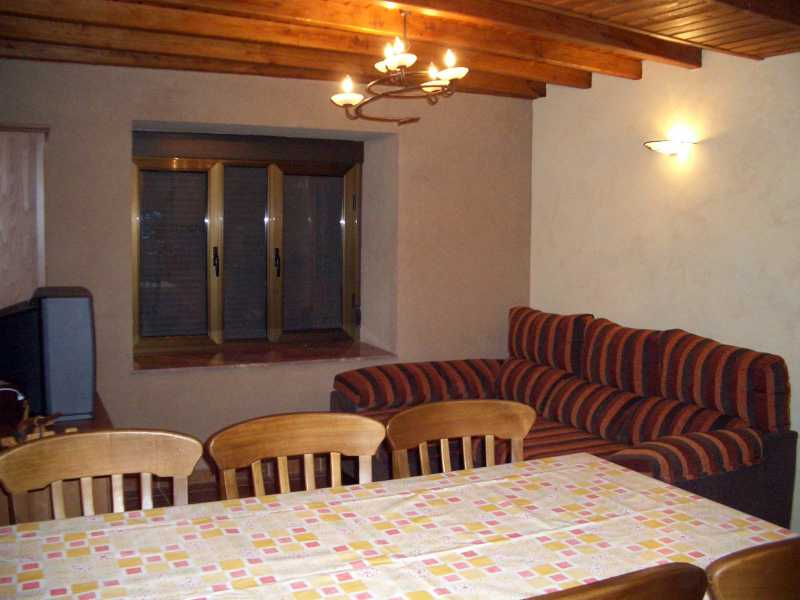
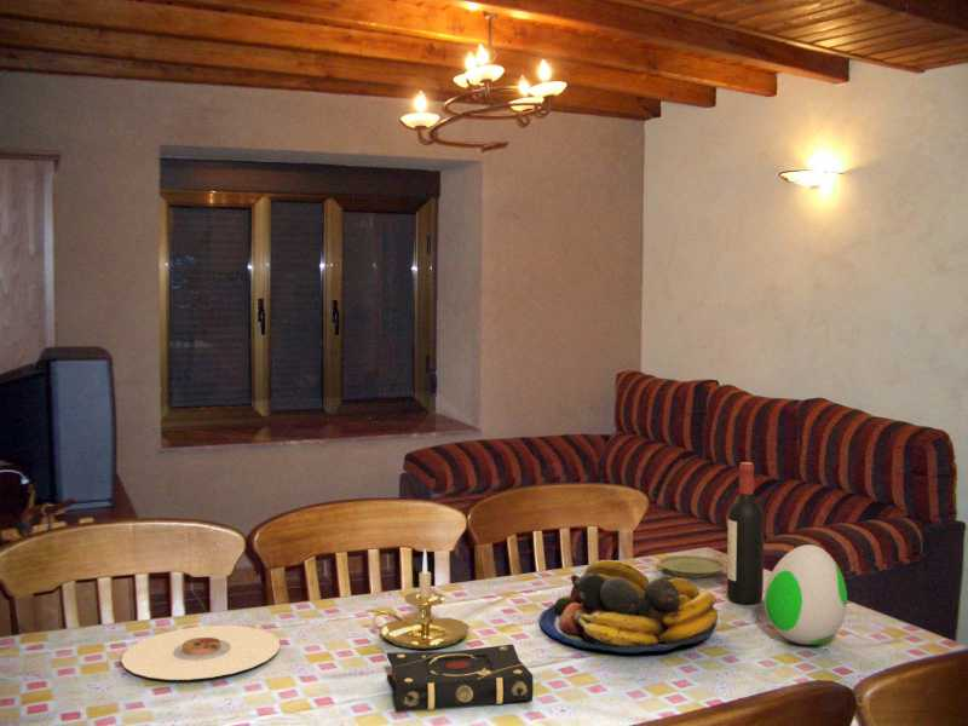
+ candle holder [364,548,471,650]
+ decorative egg [764,543,848,646]
+ plate [657,554,727,578]
+ wine bottle [726,461,765,605]
+ fruit bowl [538,559,719,653]
+ plate [120,624,282,681]
+ book [386,644,535,713]
